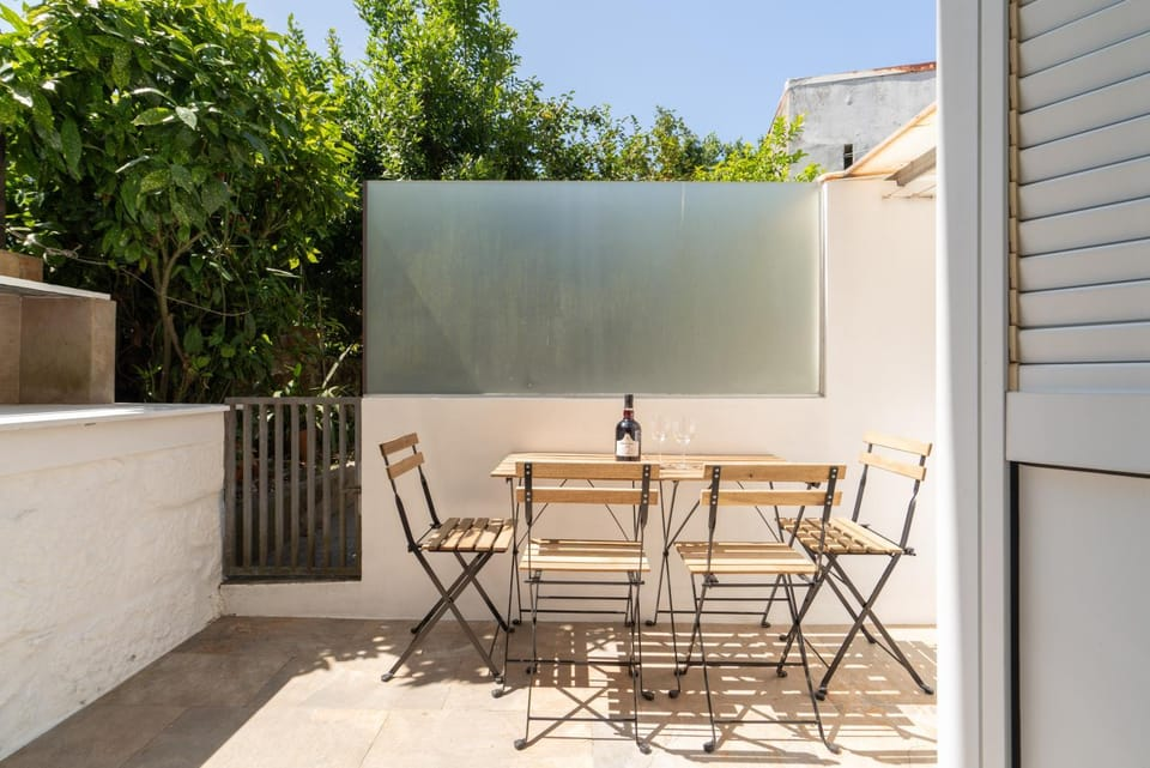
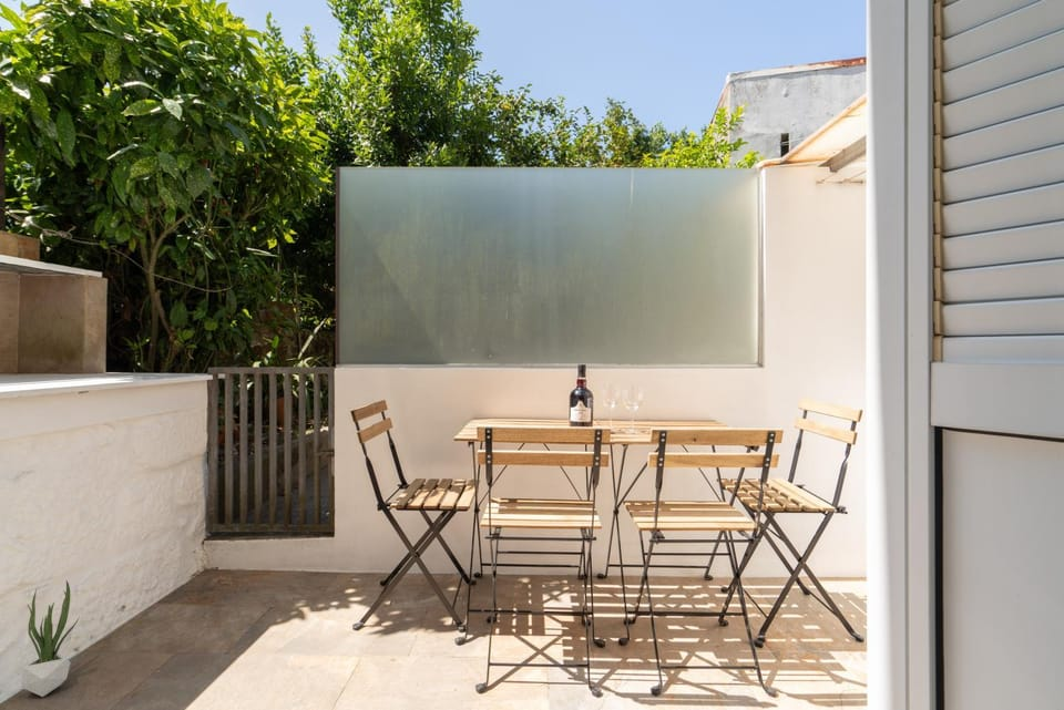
+ potted plant [20,579,81,698]
